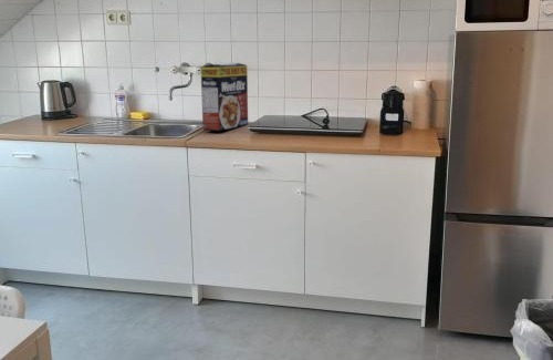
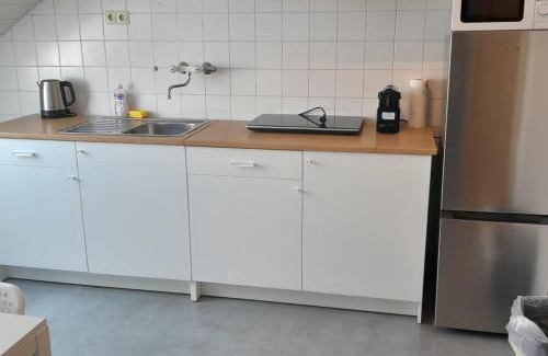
- cereal box [200,62,249,132]
